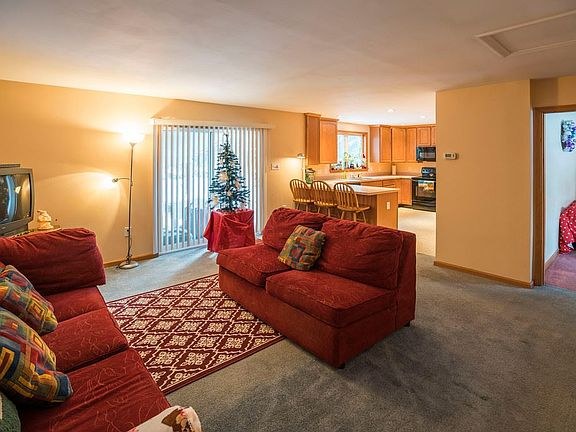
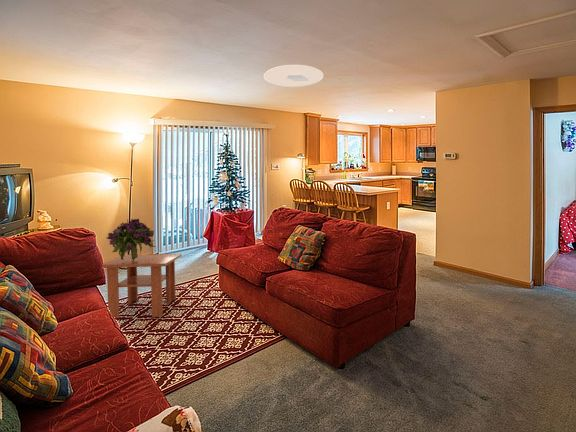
+ coffee table [102,253,183,319]
+ bouquet [106,218,157,261]
+ ceiling light [263,64,325,88]
